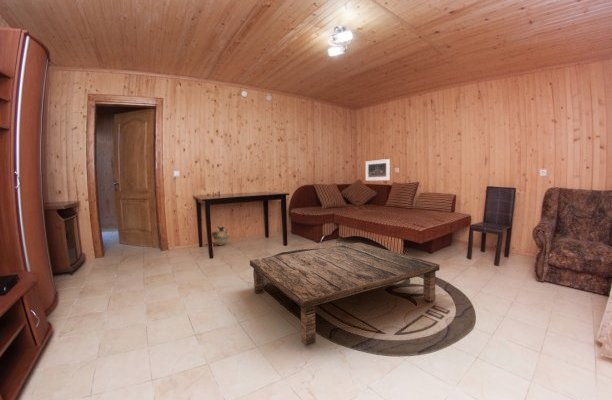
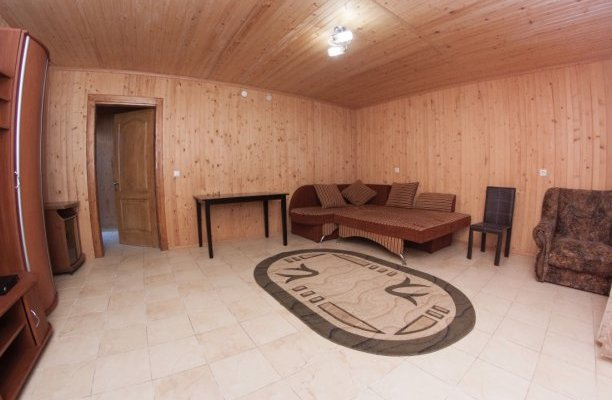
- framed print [365,158,391,182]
- ceramic jug [211,225,230,247]
- coffee table [249,241,441,347]
